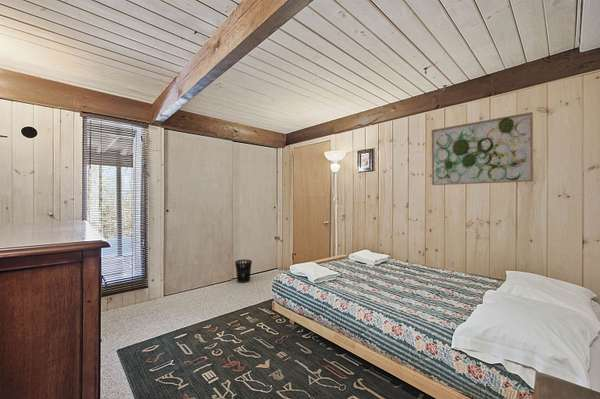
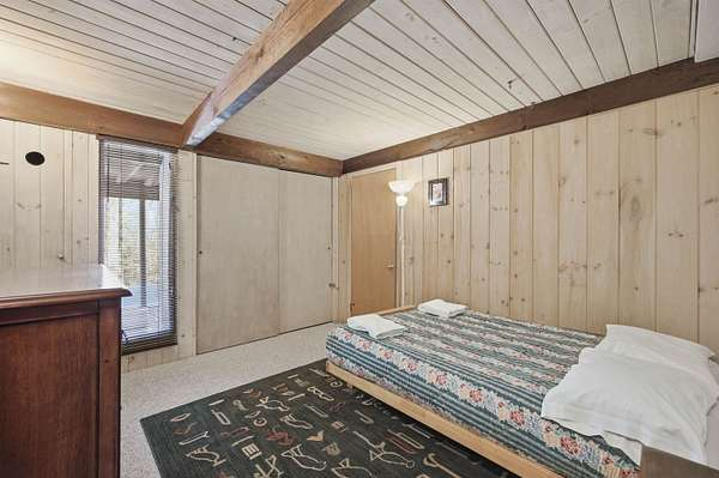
- wastebasket [234,258,253,284]
- wall art [431,111,534,186]
